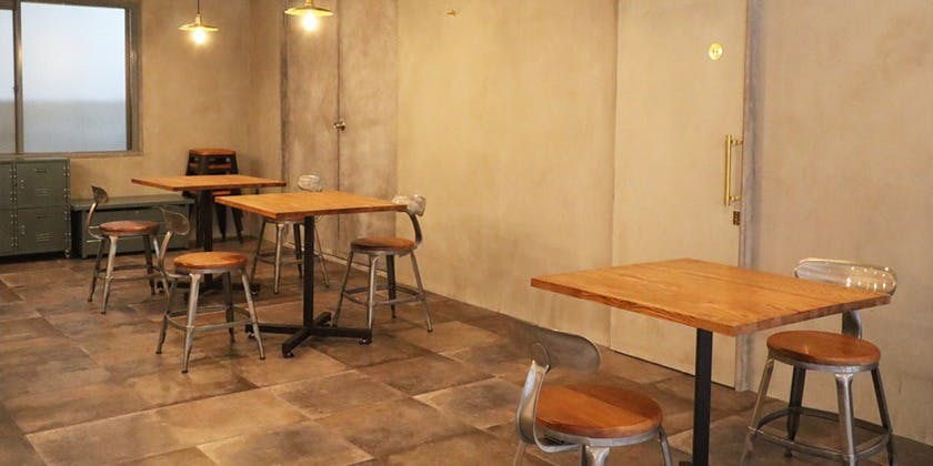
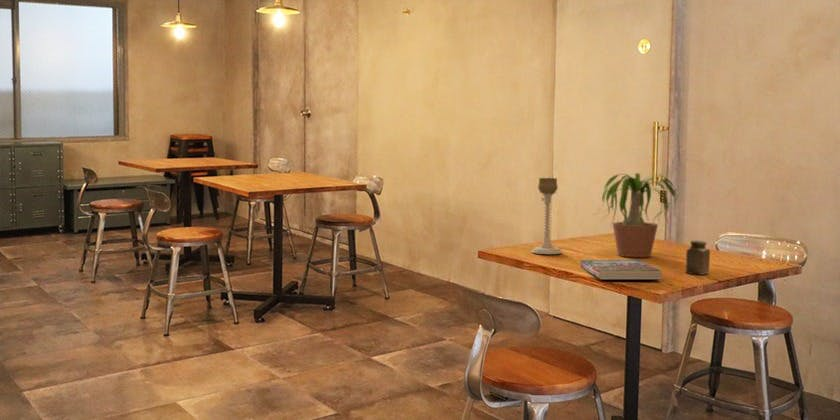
+ candle holder [530,177,563,255]
+ salt shaker [685,239,711,276]
+ book [580,259,663,281]
+ potted plant [591,172,690,258]
